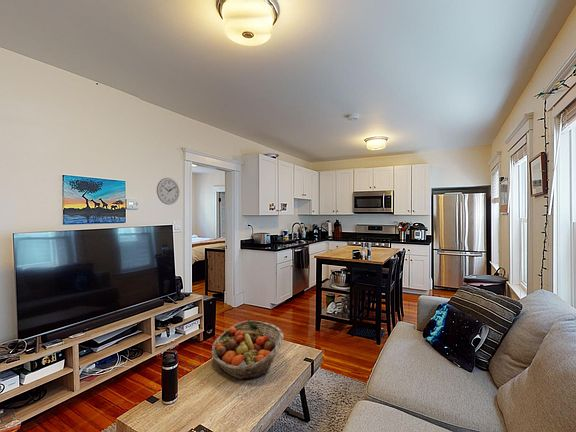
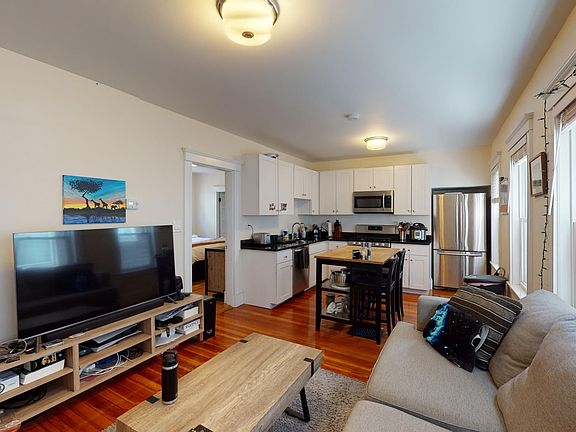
- fruit basket [210,319,284,380]
- wall clock [156,177,180,206]
